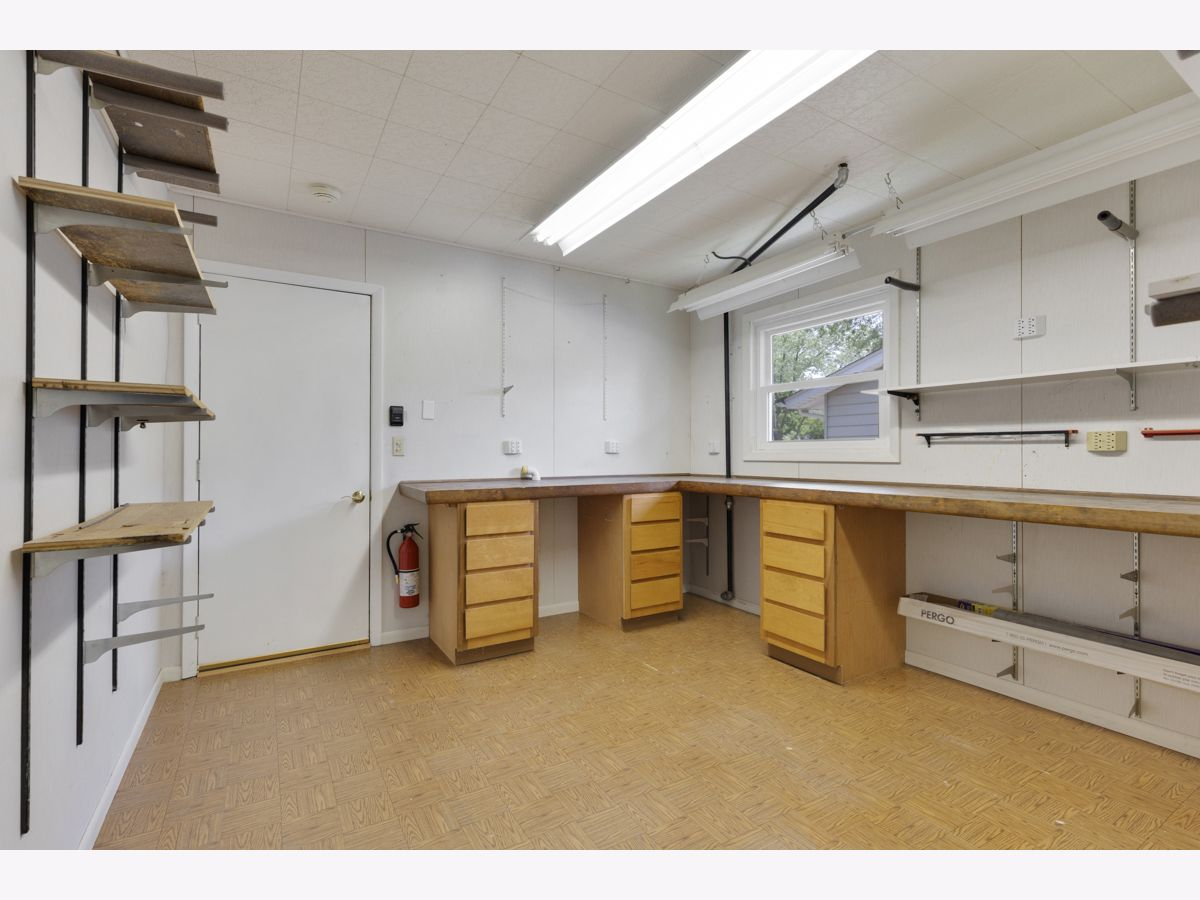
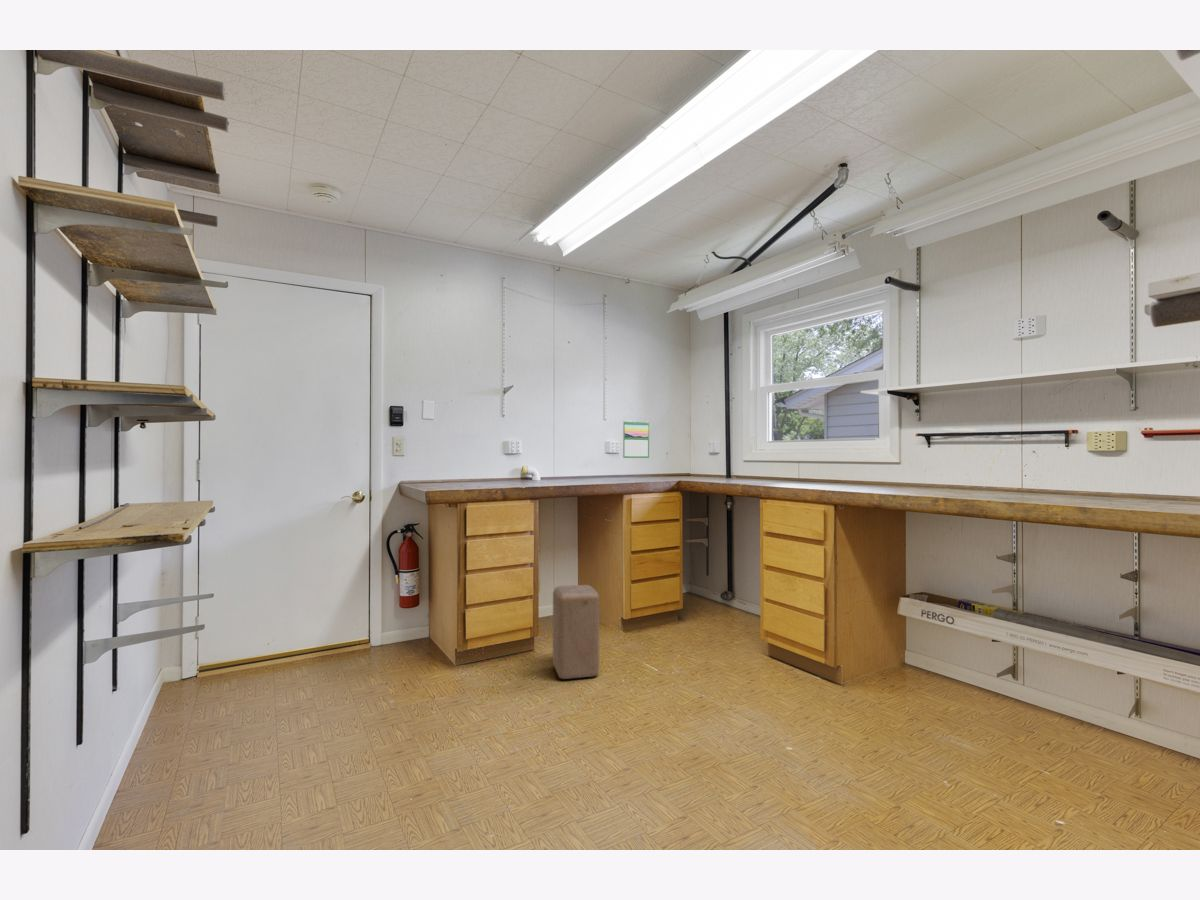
+ stool [552,584,600,680]
+ calendar [622,419,650,459]
